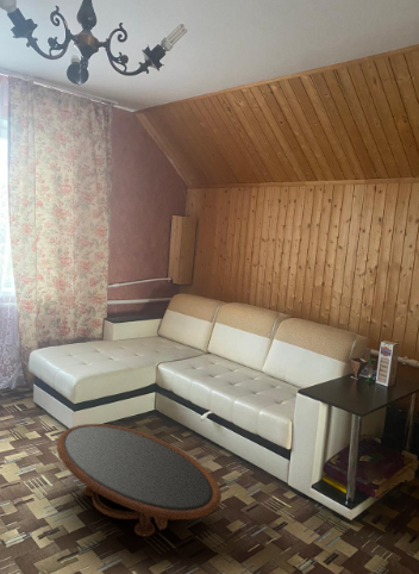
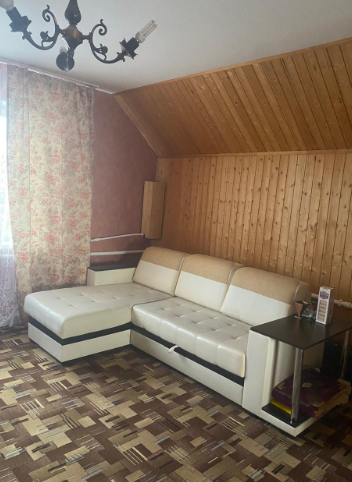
- coffee table [56,423,223,538]
